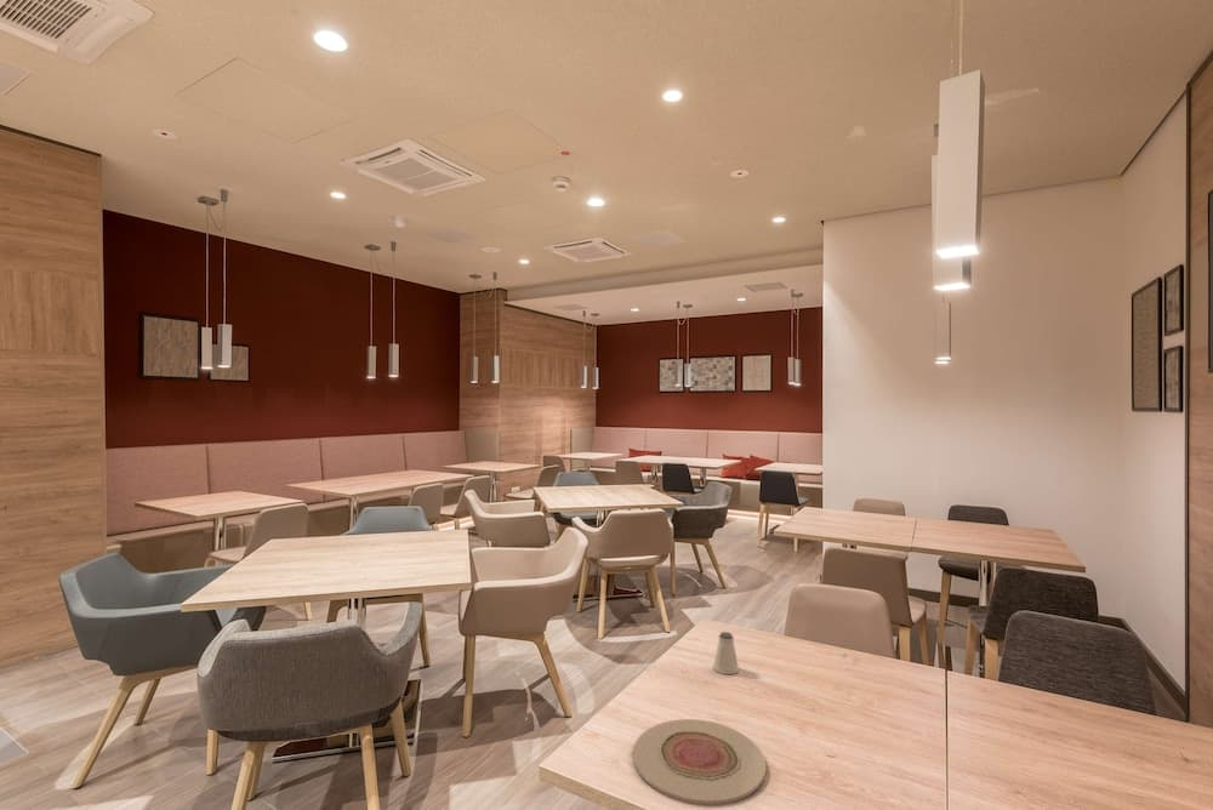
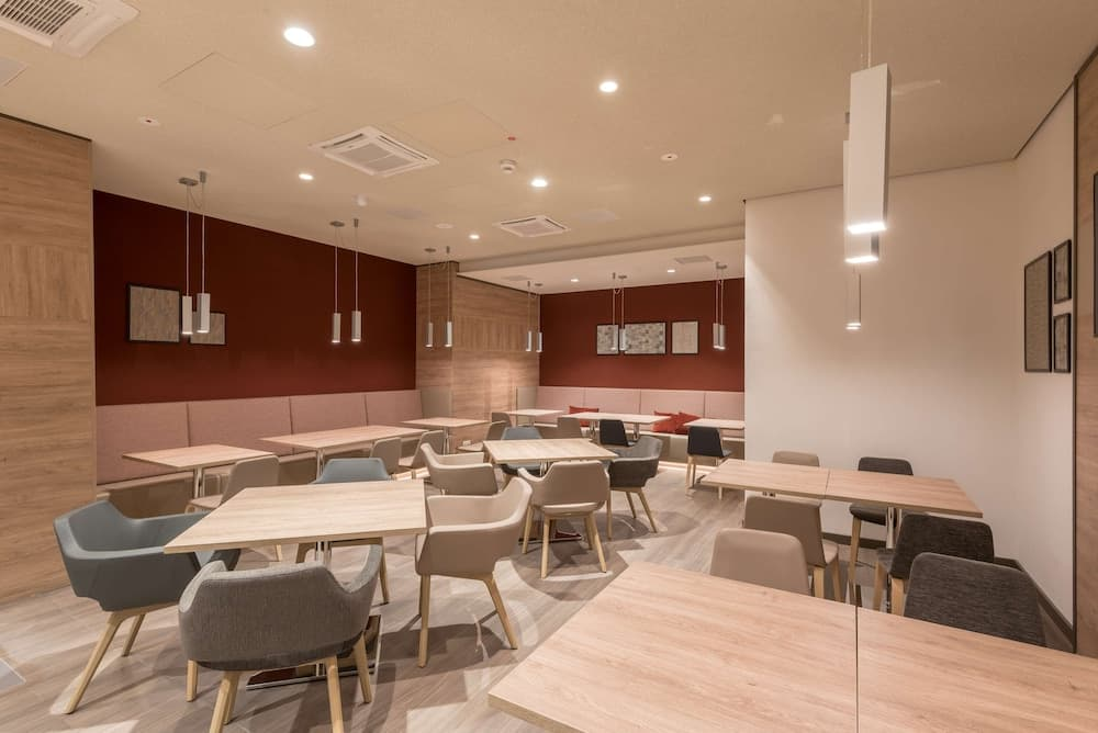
- plate [632,718,767,806]
- saltshaker [712,631,740,675]
